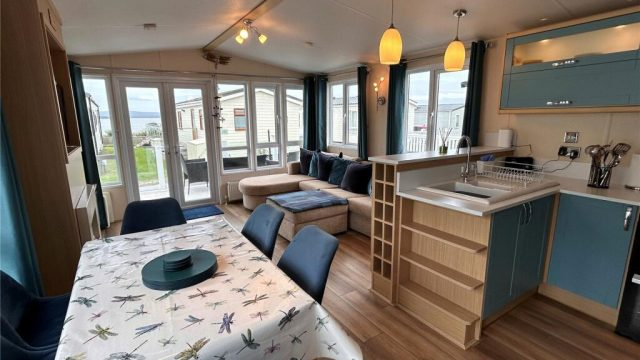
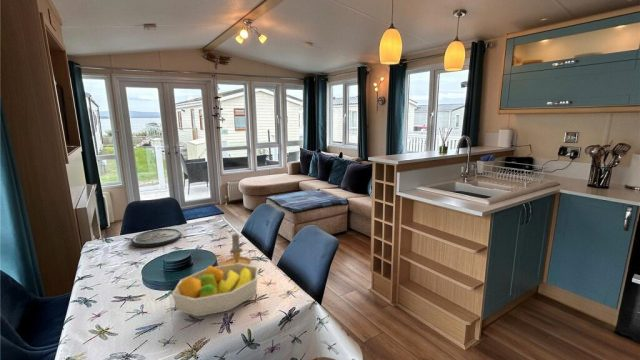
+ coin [130,228,182,249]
+ candle [222,231,257,266]
+ fruit bowl [171,263,260,317]
